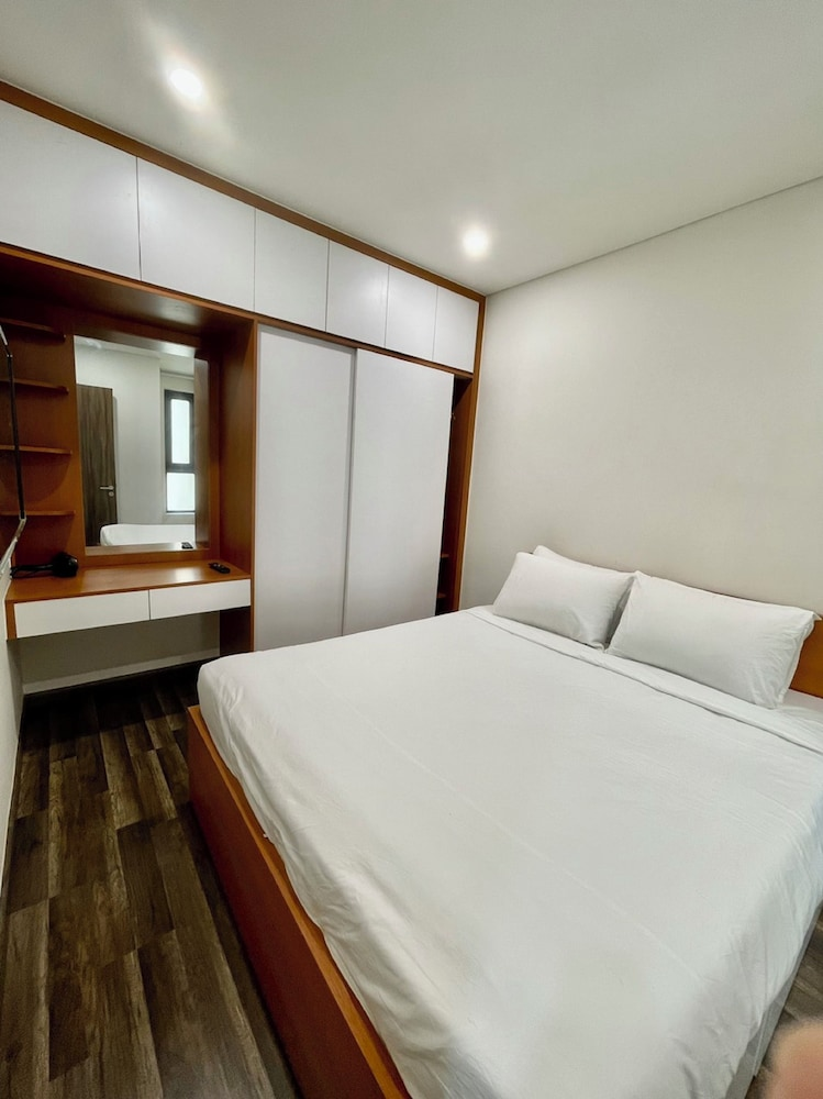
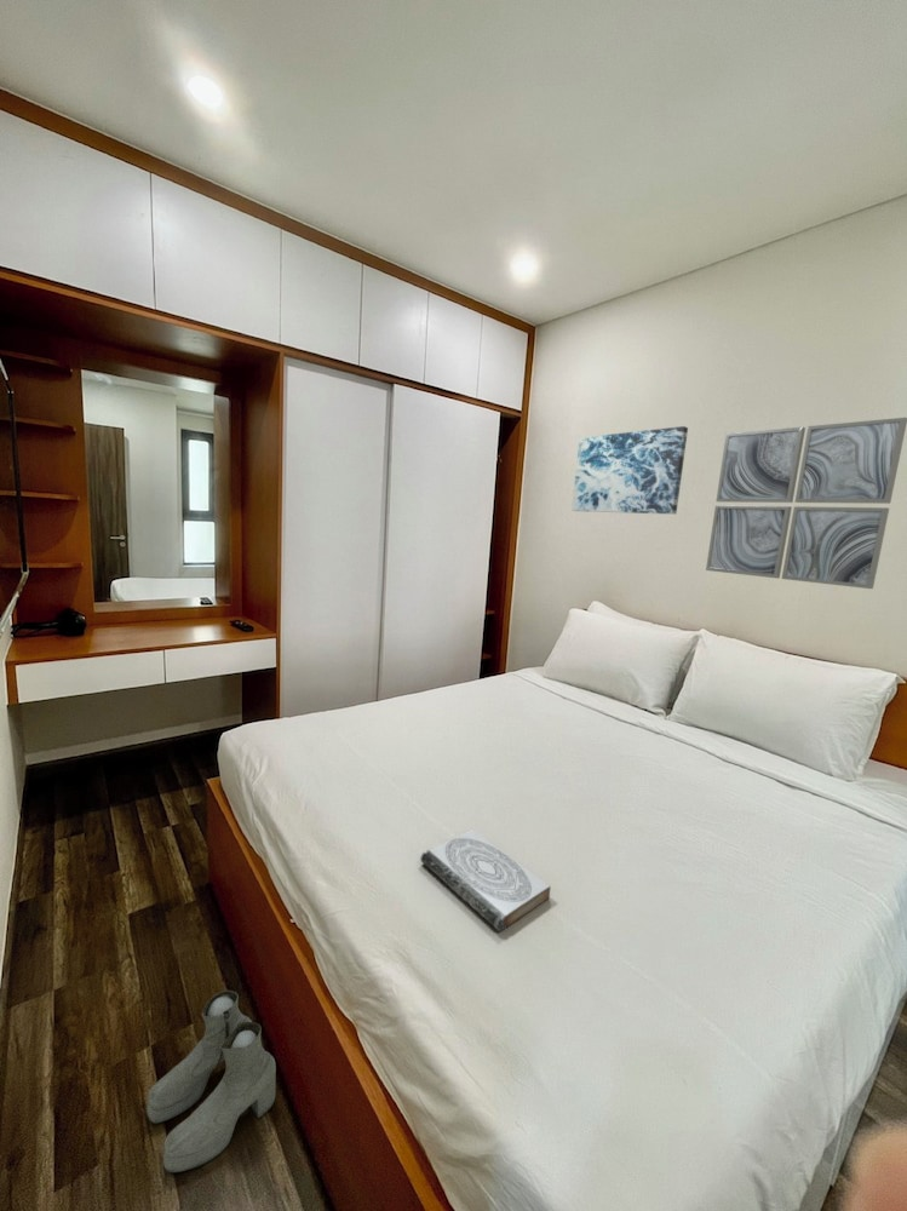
+ wall art [705,417,907,590]
+ book [419,828,552,932]
+ boots [145,989,277,1173]
+ wall art [570,425,689,516]
